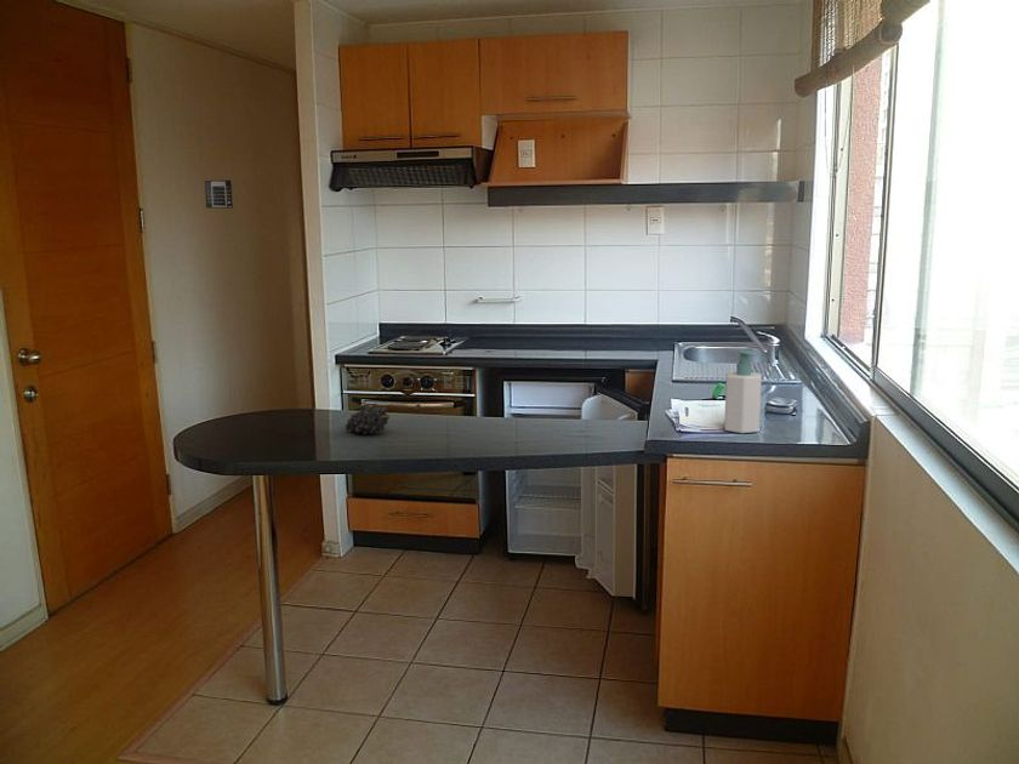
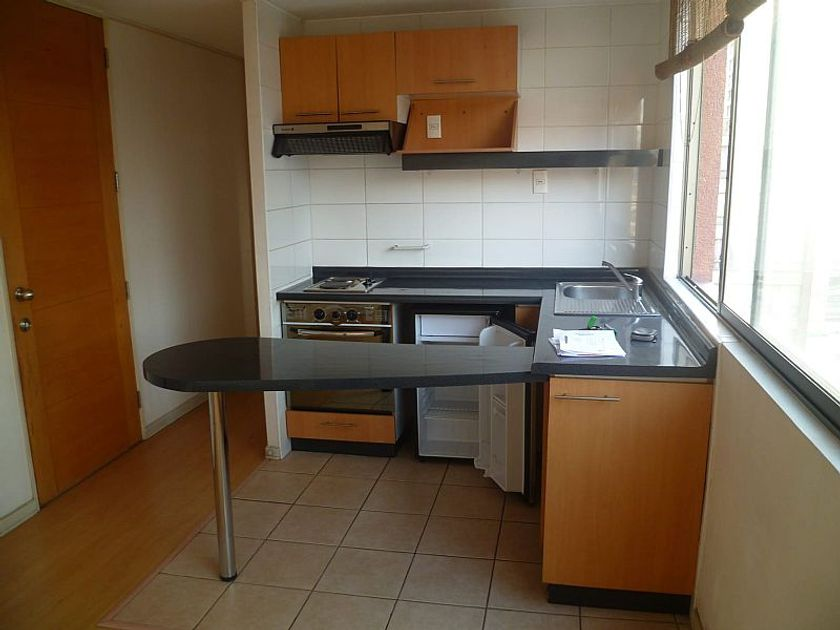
- soap bottle [723,349,763,434]
- calendar [204,179,234,210]
- fruit [345,401,391,435]
